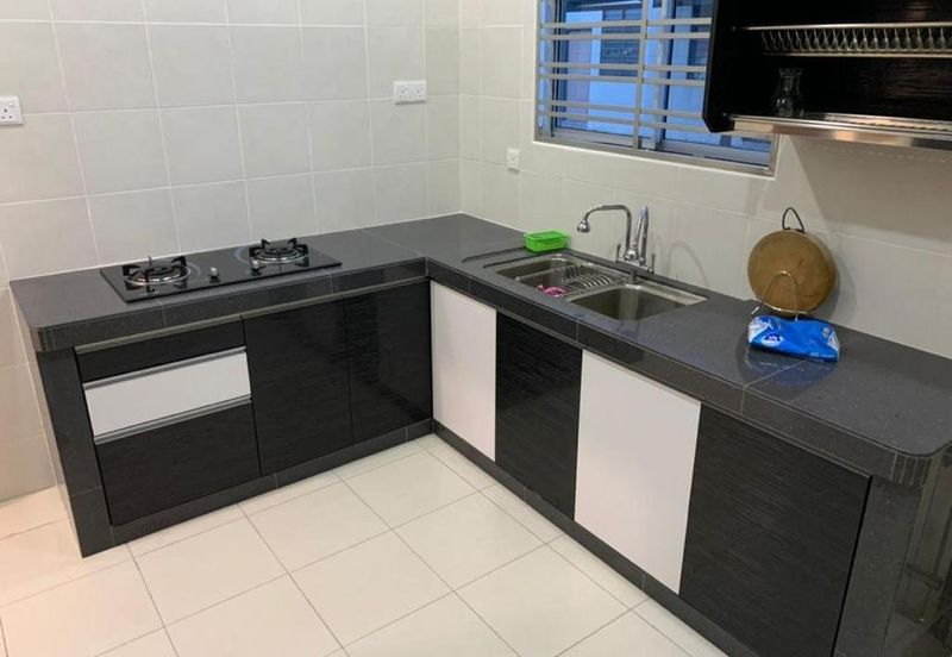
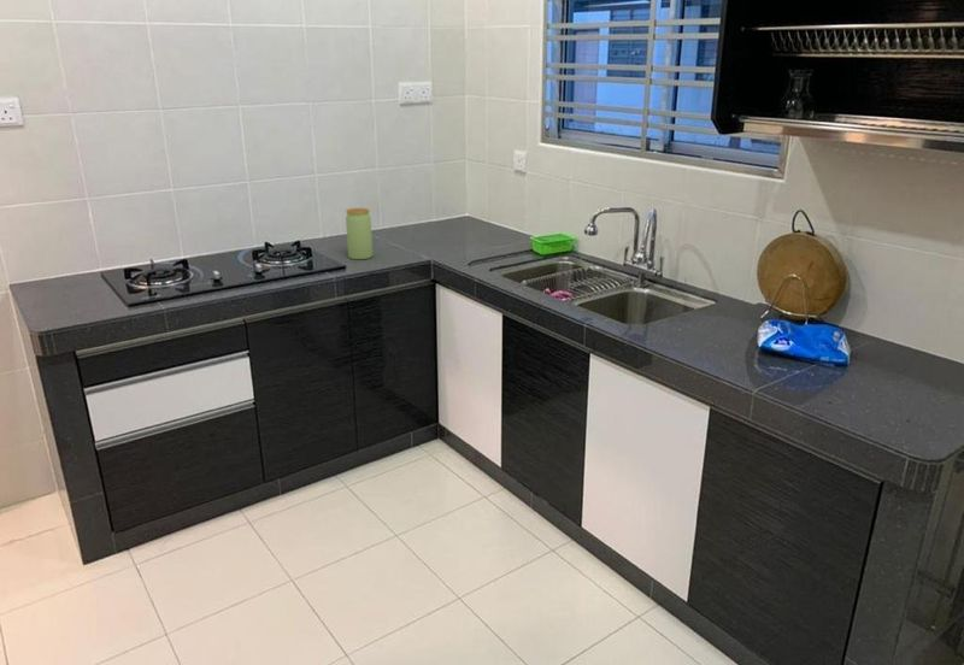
+ jar [345,207,374,260]
